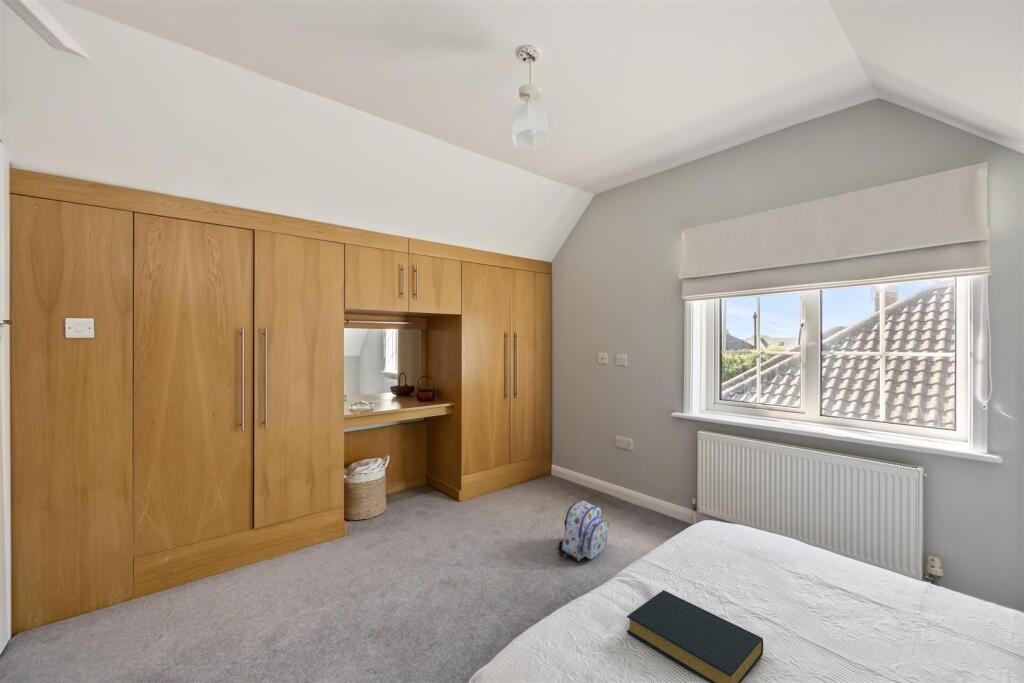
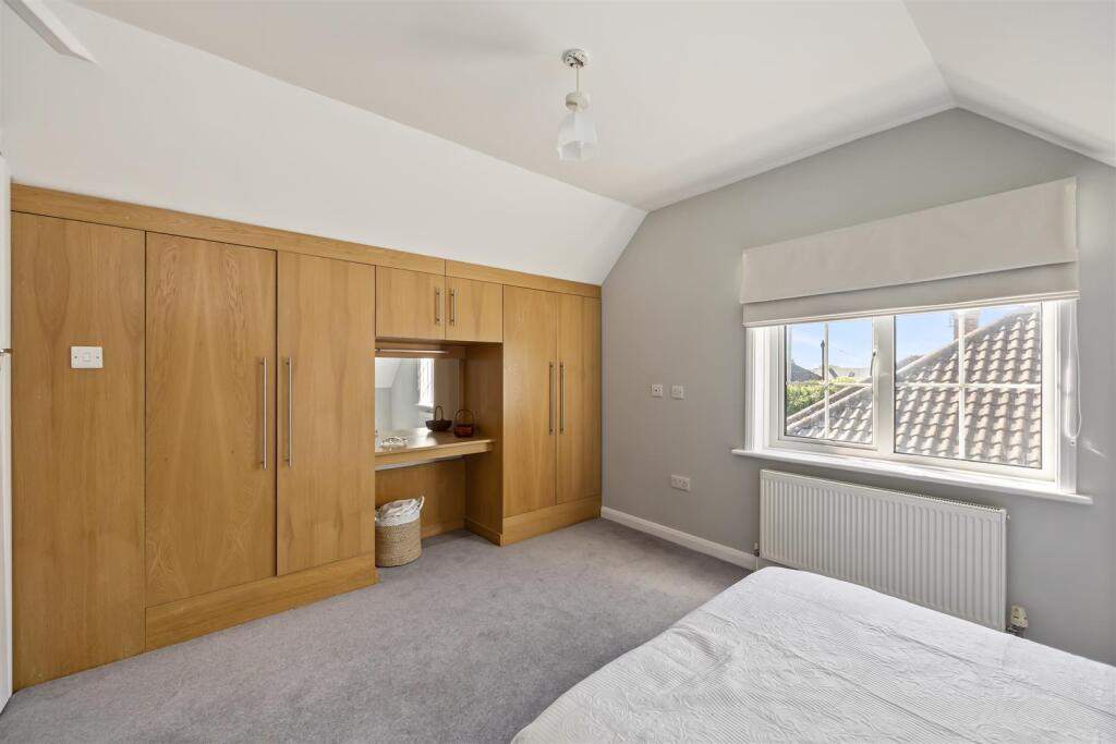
- backpack [556,500,610,562]
- hardback book [626,589,764,683]
